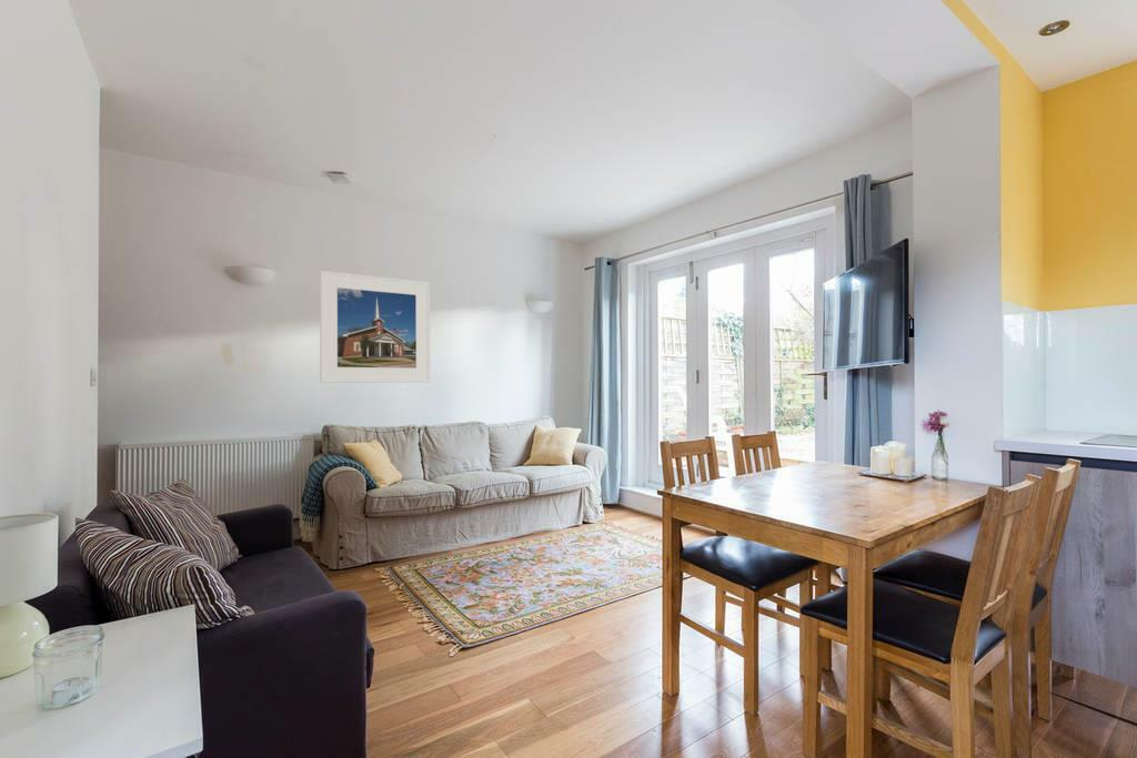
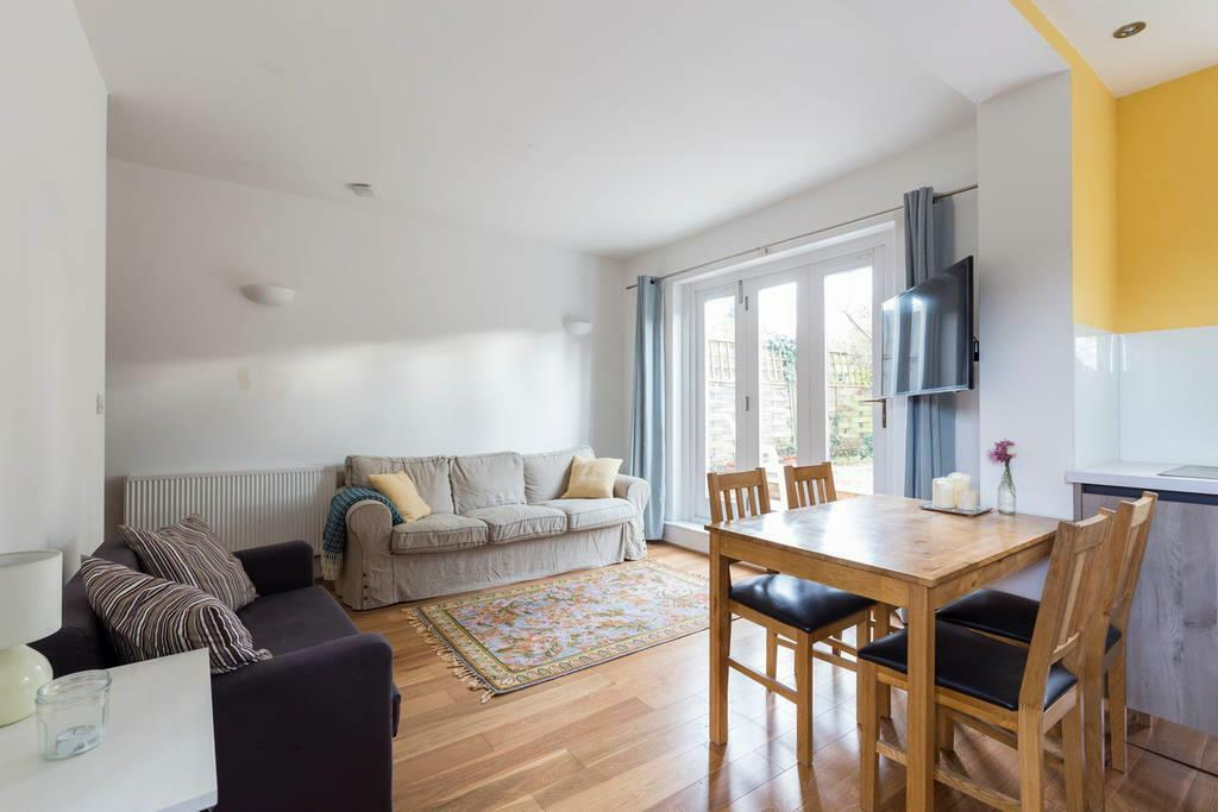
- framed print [319,270,432,384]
